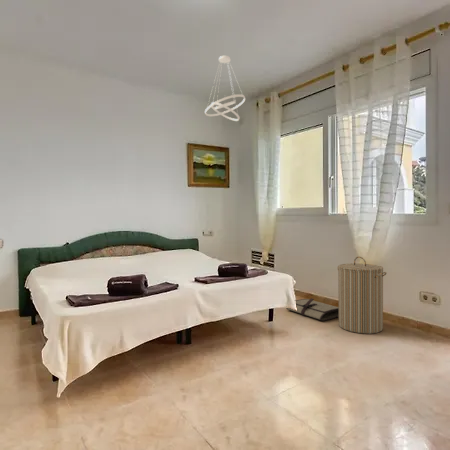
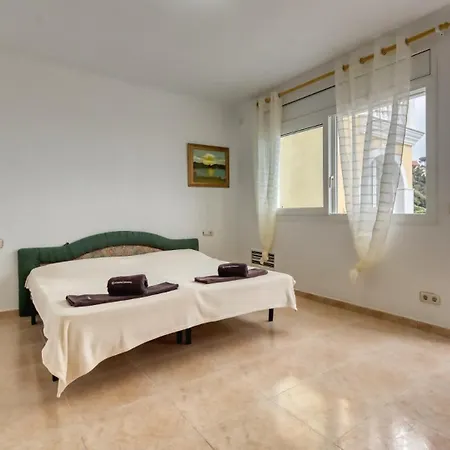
- tool roll [285,297,339,322]
- laundry hamper [336,256,387,335]
- ceiling light fixture [204,55,246,122]
